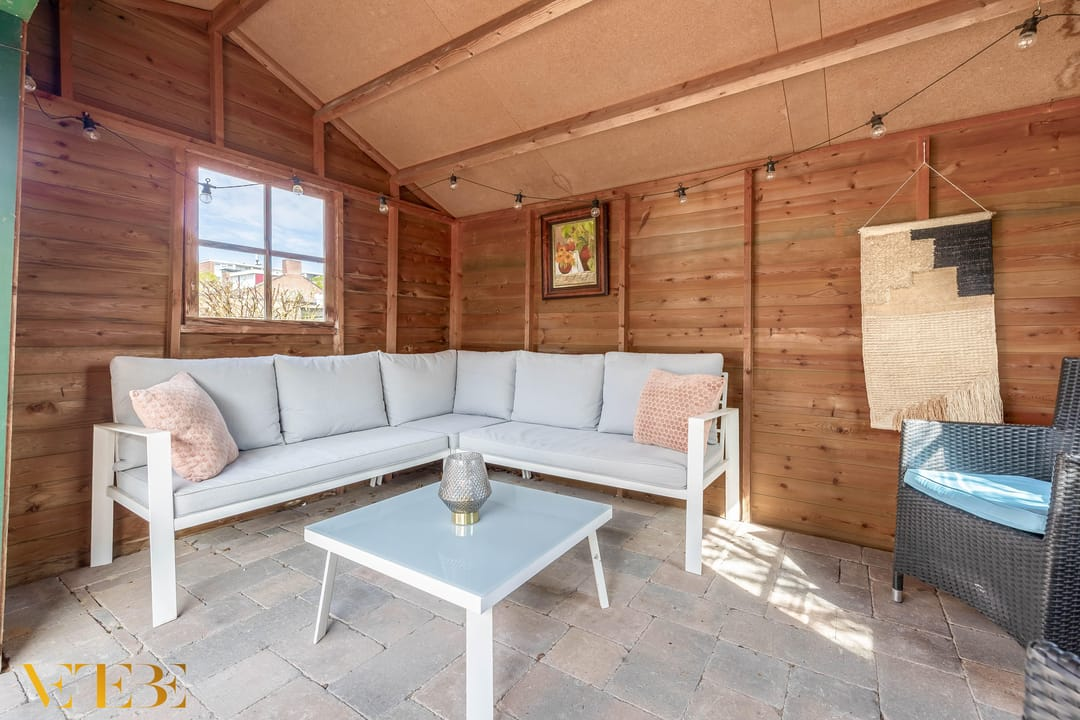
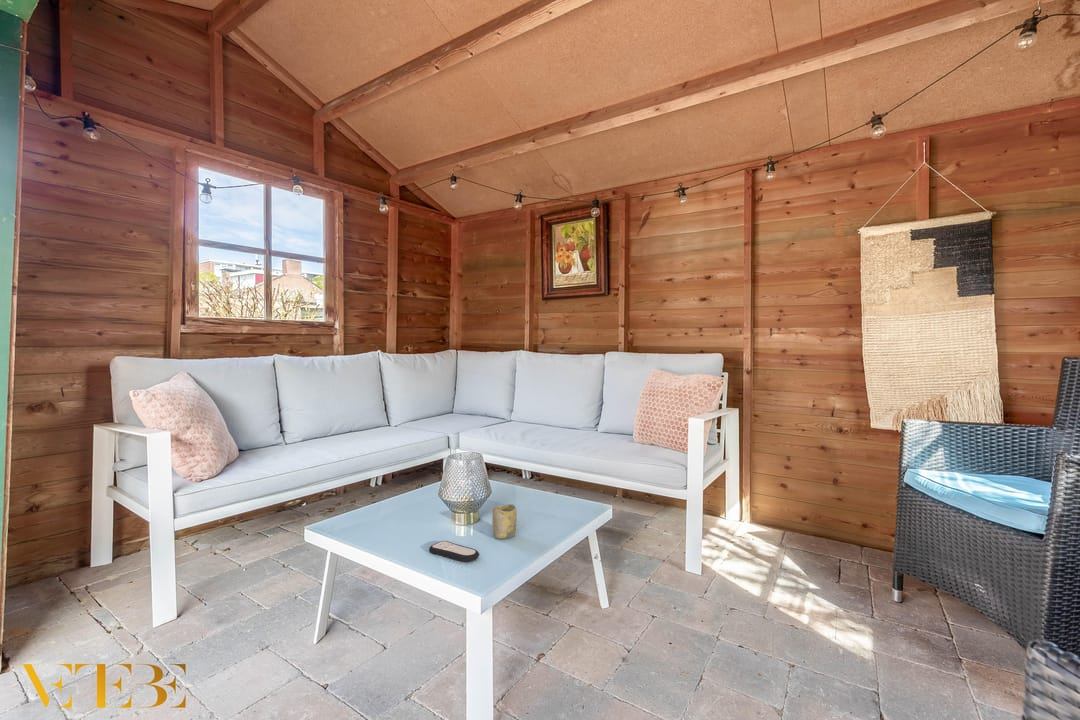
+ remote control [428,540,480,563]
+ cup [491,503,518,540]
